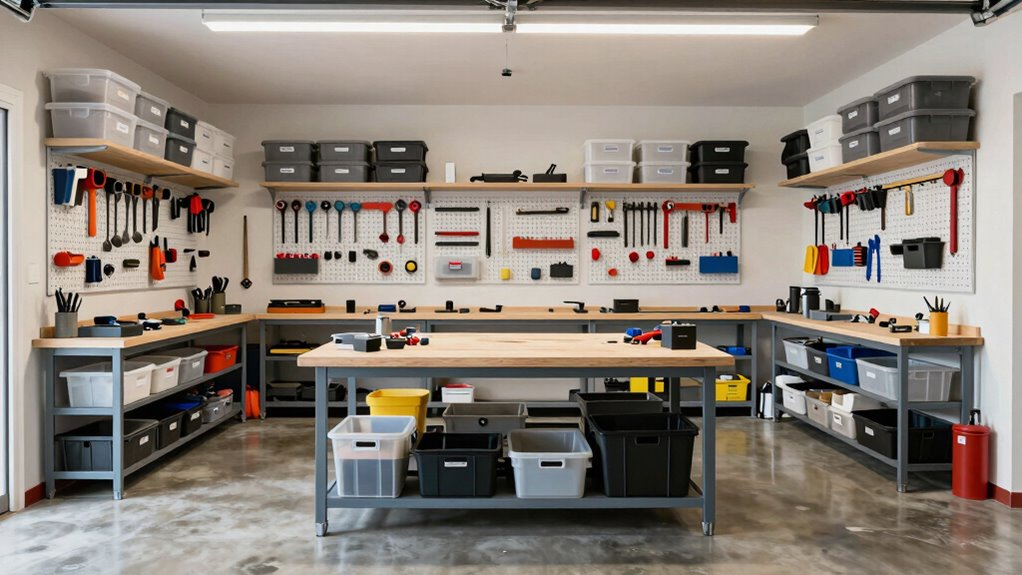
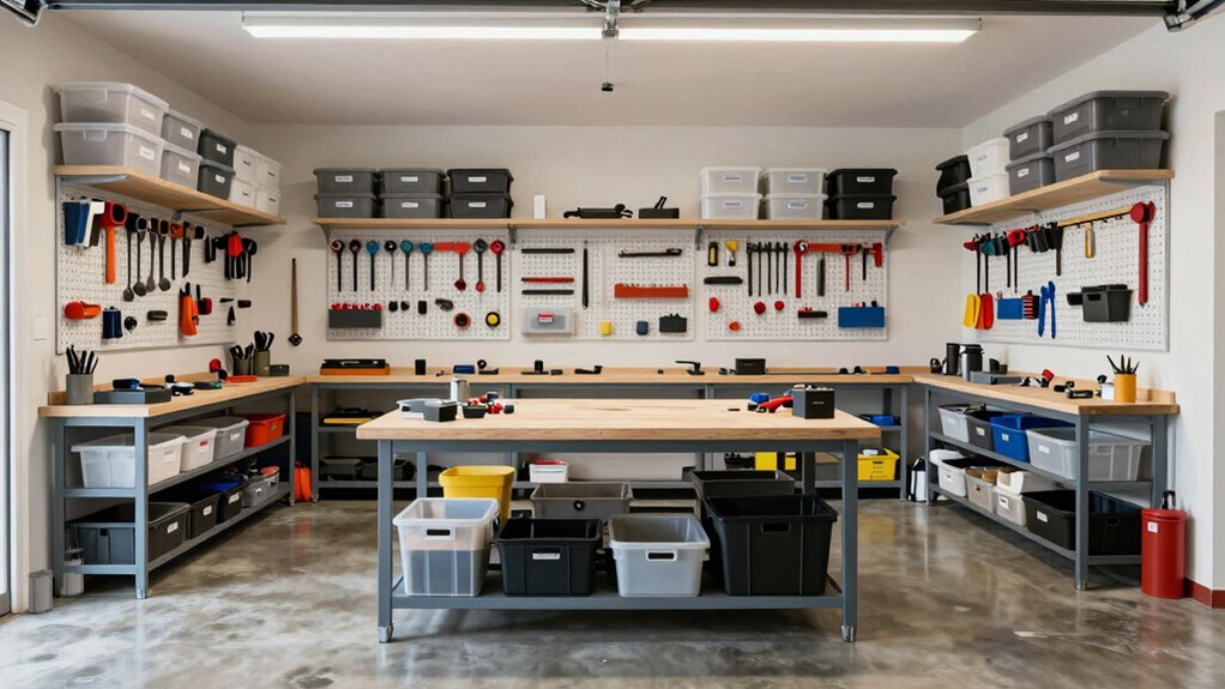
+ trash can [28,546,84,615]
